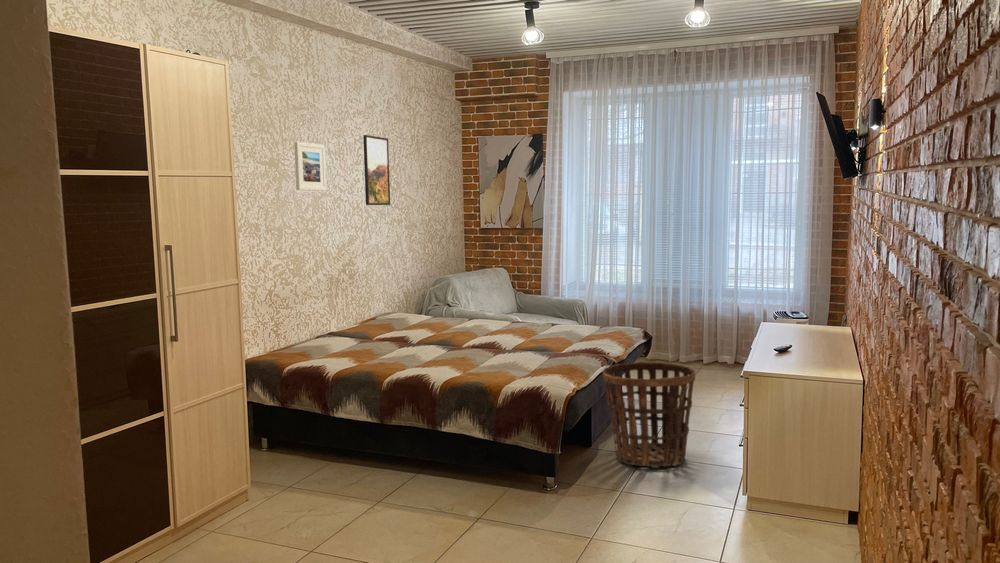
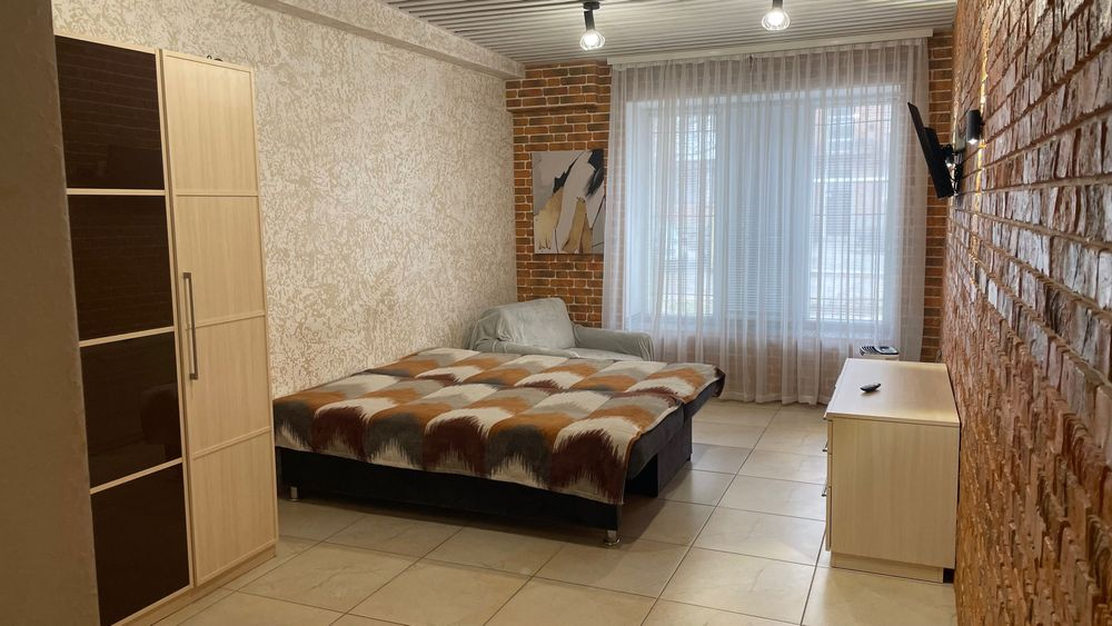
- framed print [293,141,327,192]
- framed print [362,134,391,206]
- basket [602,361,696,467]
